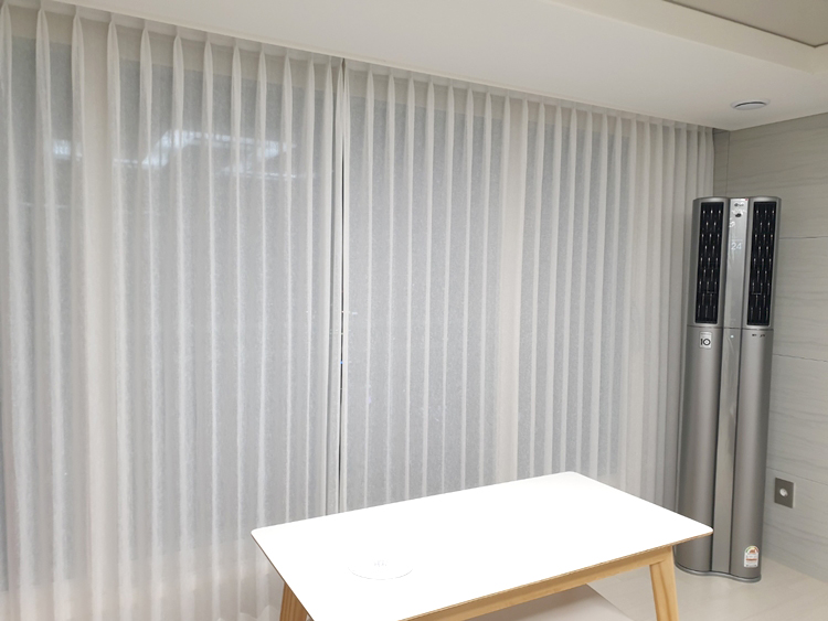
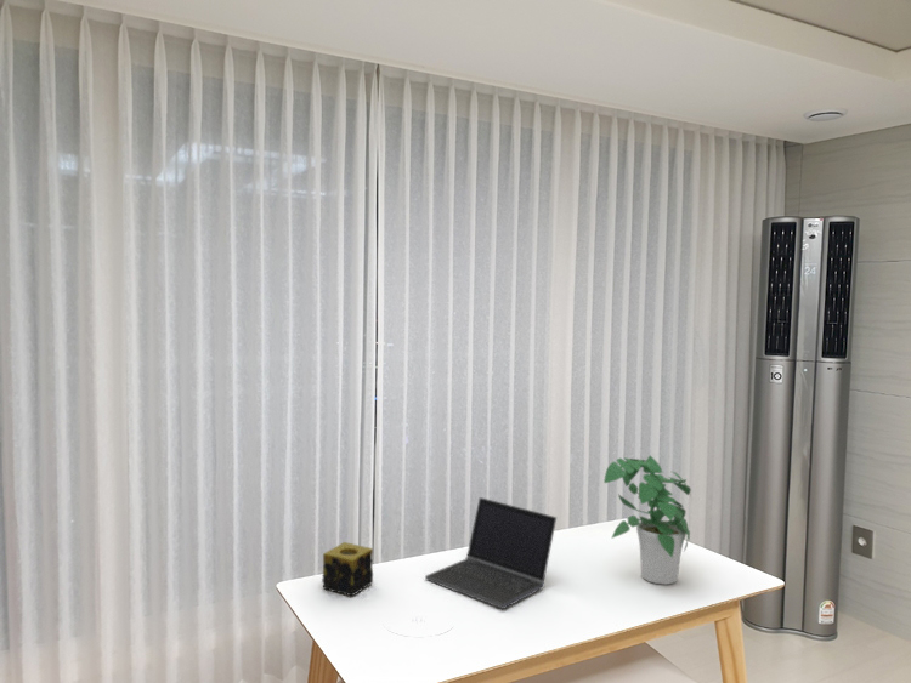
+ laptop computer [424,496,558,610]
+ candle [321,541,374,597]
+ potted plant [602,454,694,586]
